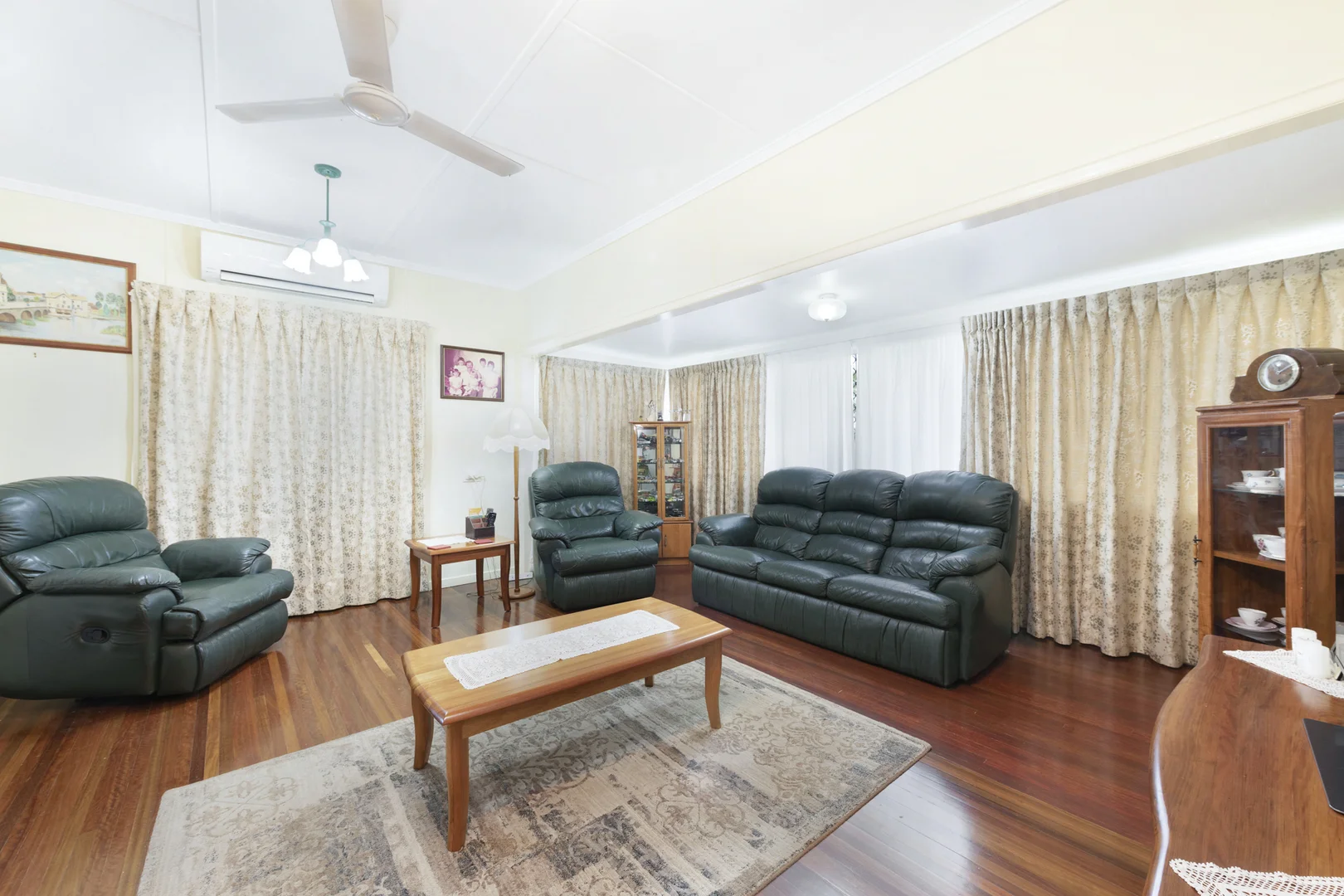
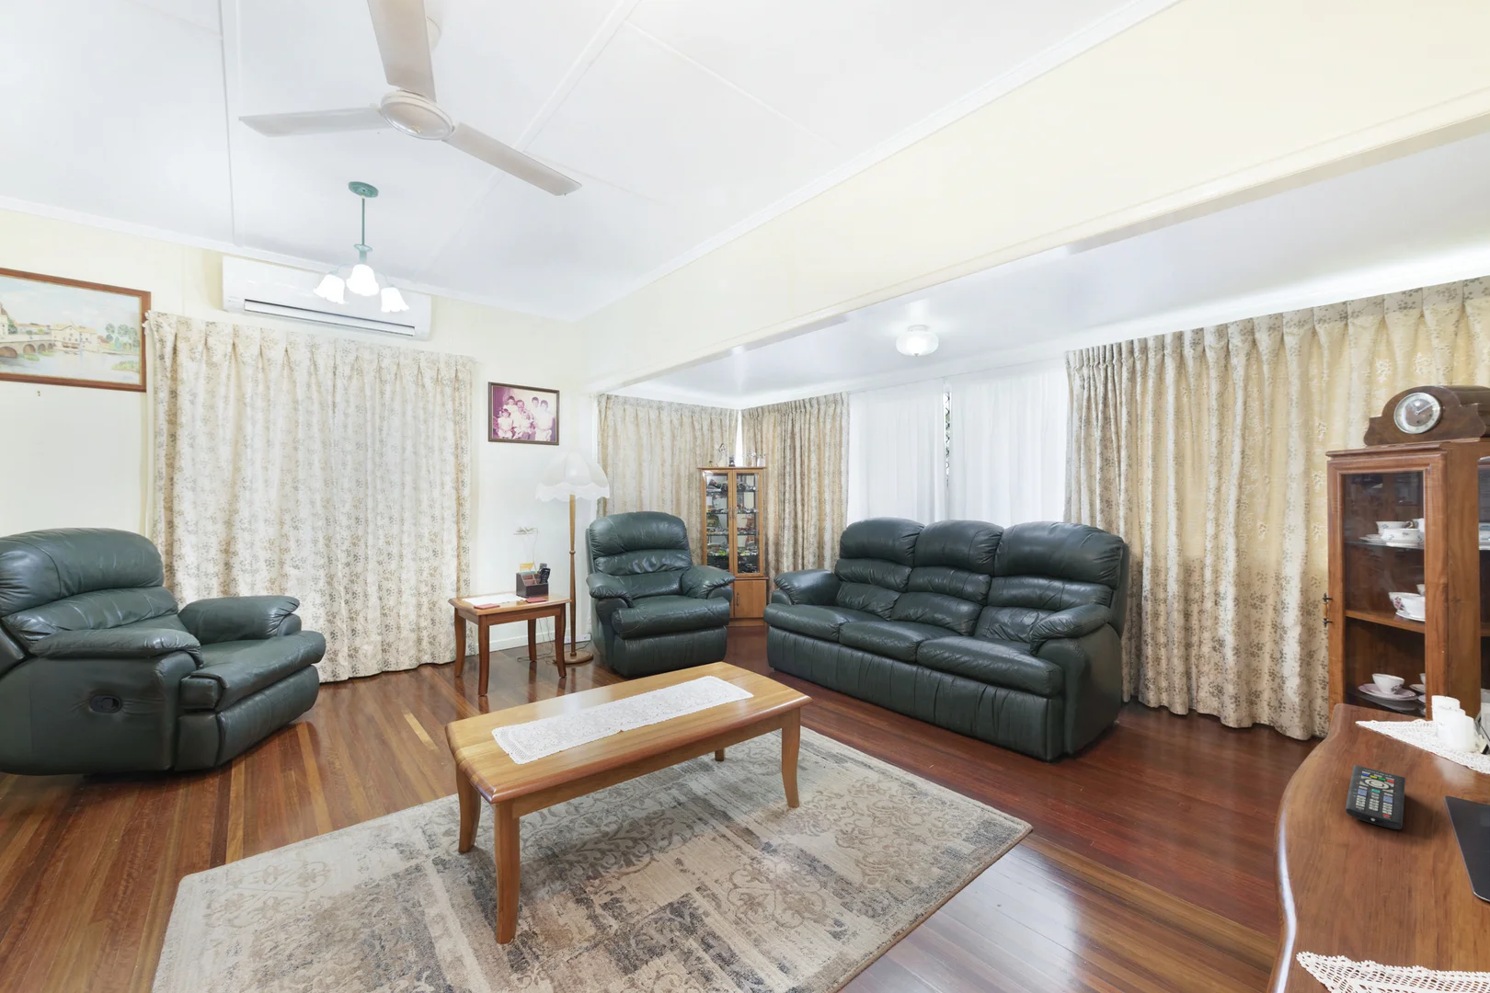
+ remote control [1345,764,1407,830]
